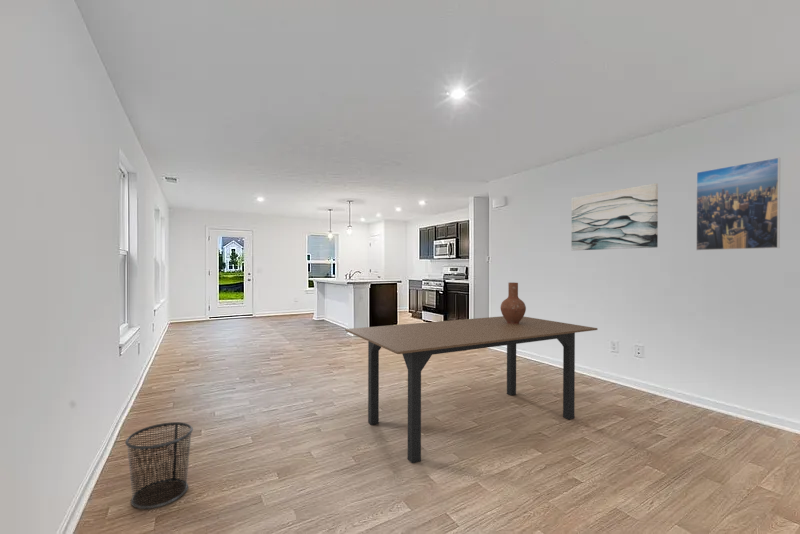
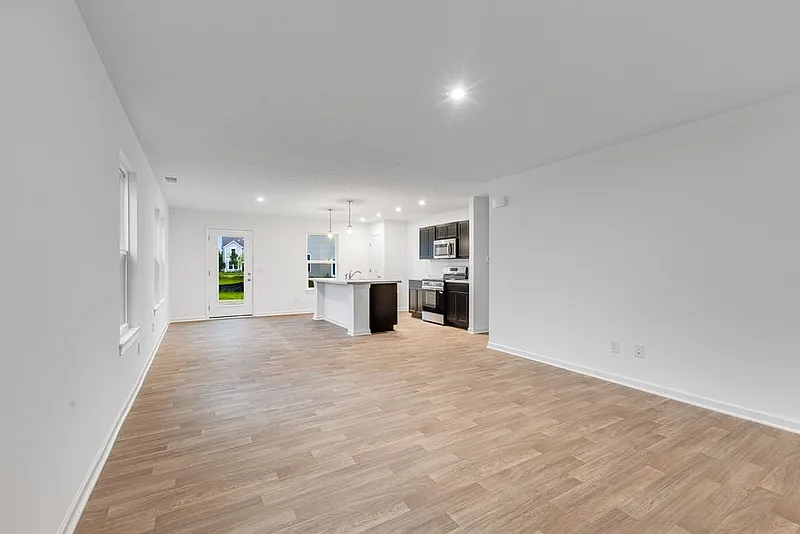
- vase [500,282,527,324]
- waste bin [124,421,194,510]
- dining table [344,315,598,464]
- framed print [695,156,781,251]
- wall art [570,182,659,251]
